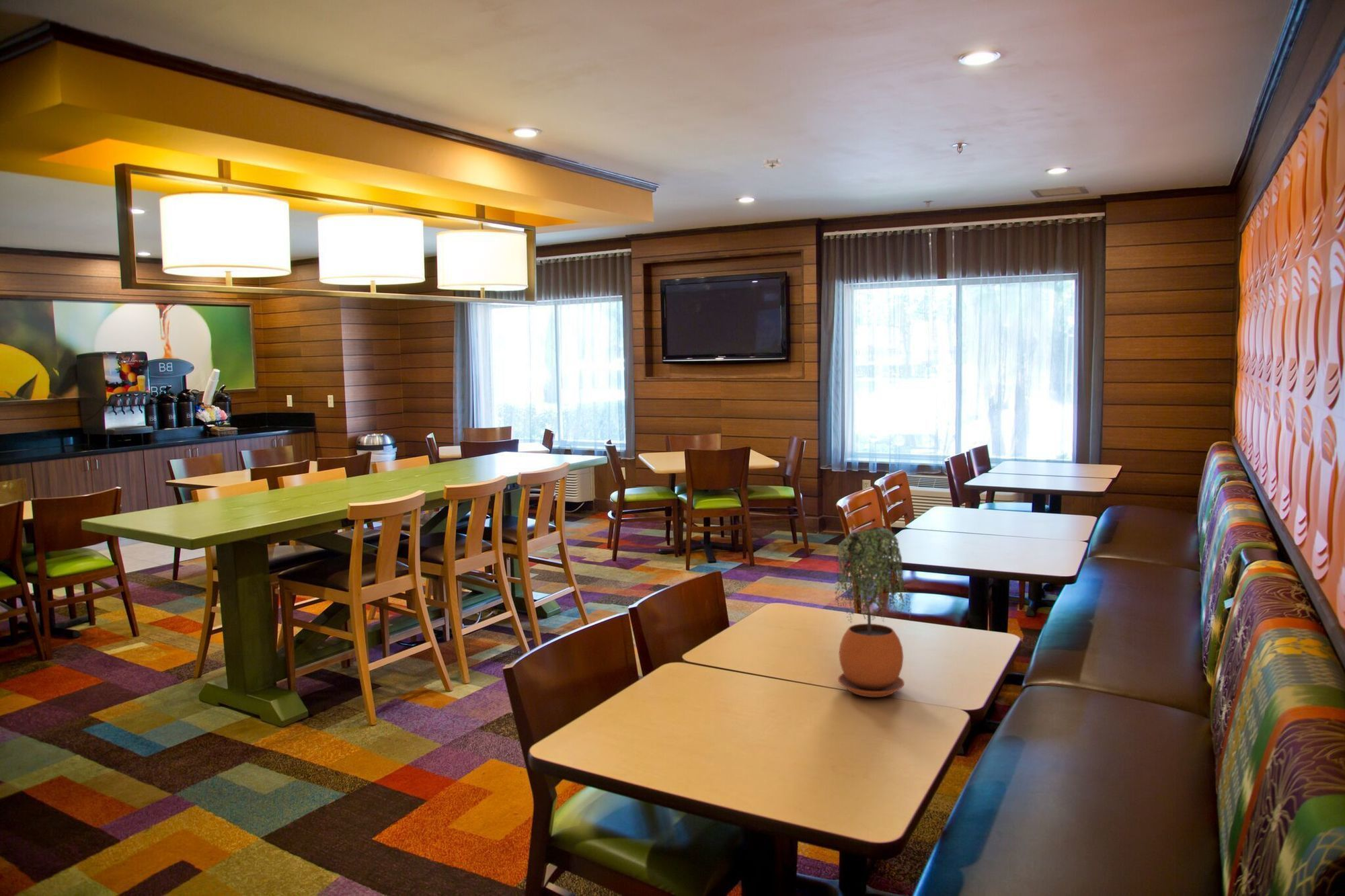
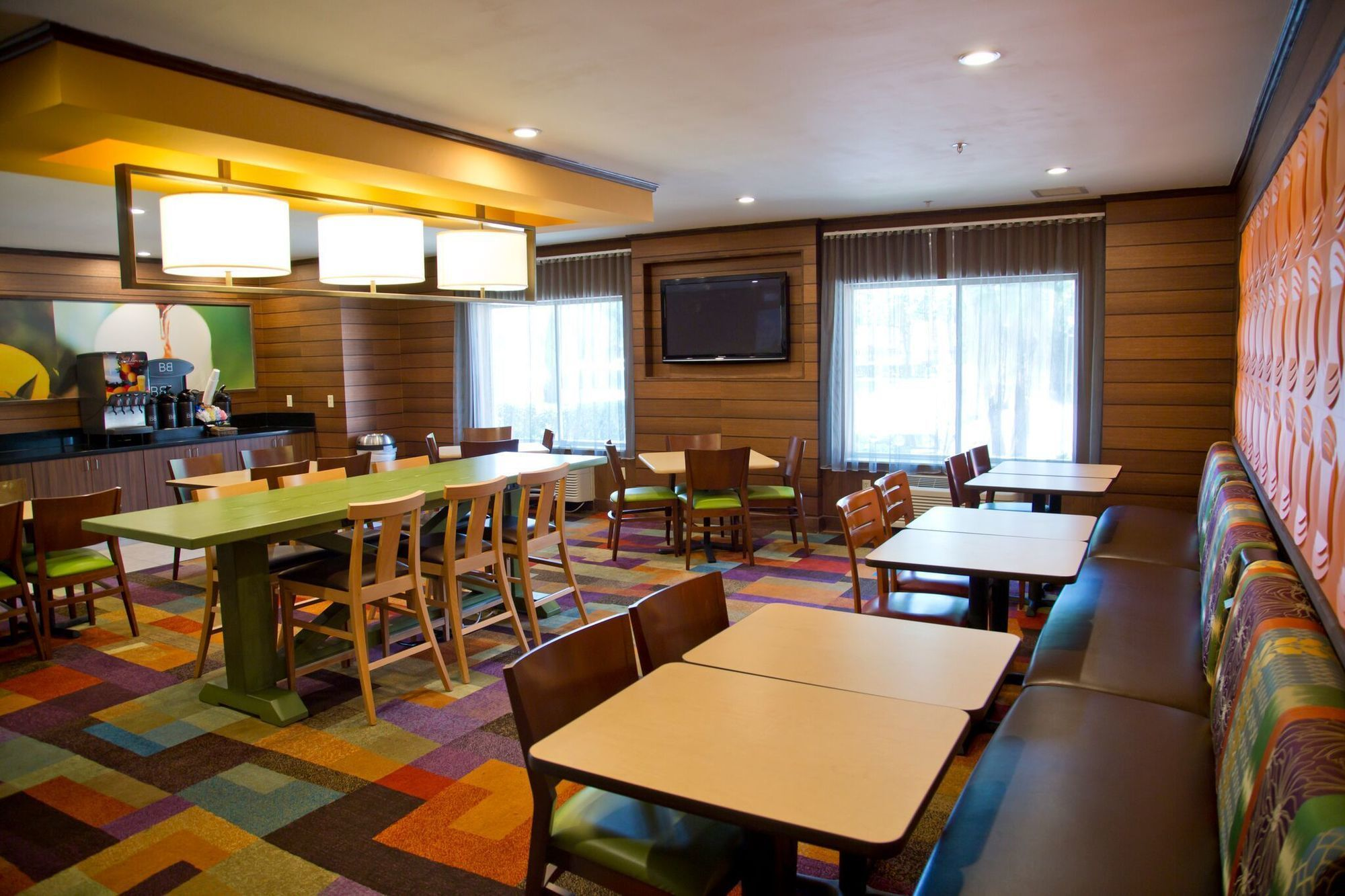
- smoke detector [761,157,783,169]
- potted plant [834,526,913,698]
